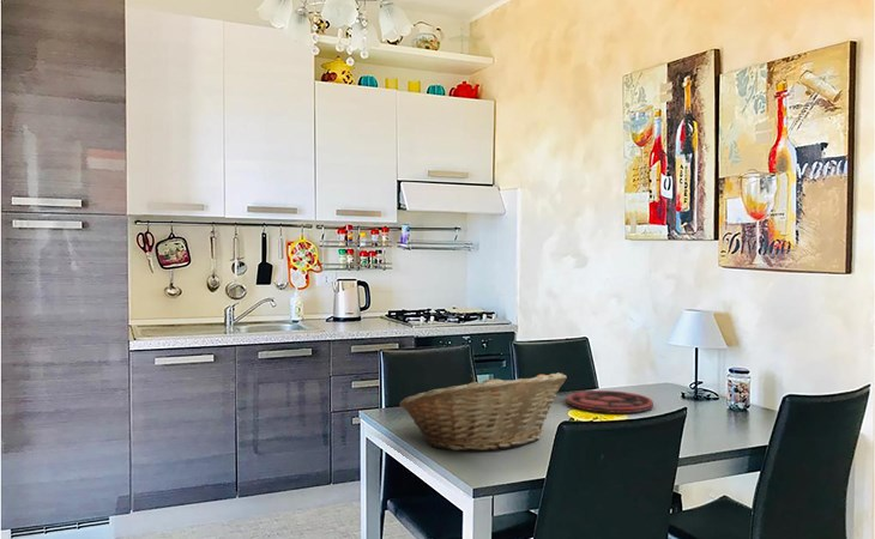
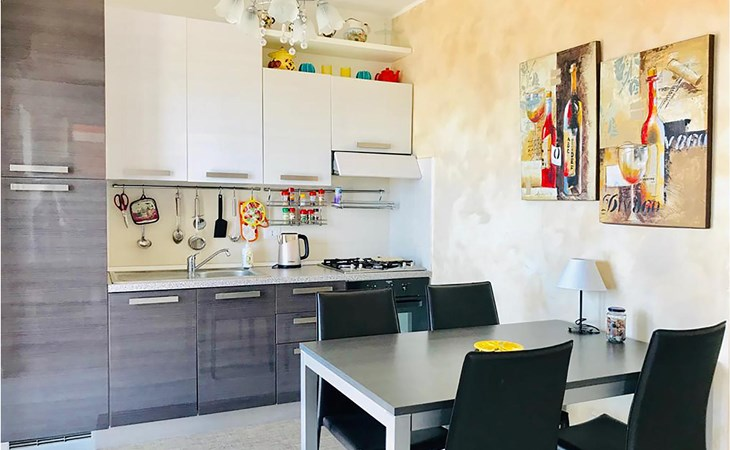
- fruit basket [399,371,568,452]
- plate [566,389,654,414]
